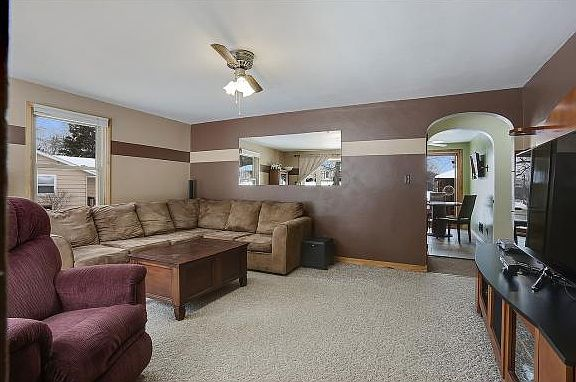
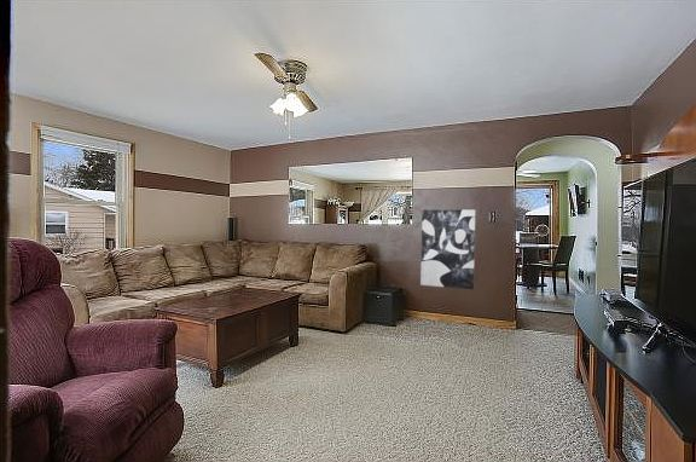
+ wall art [419,208,476,290]
